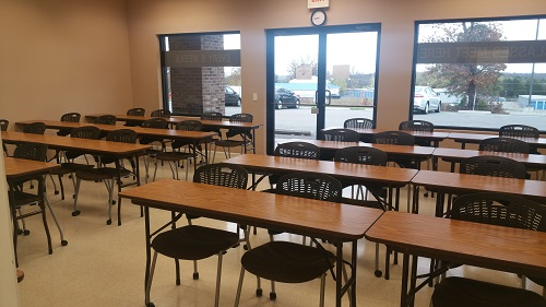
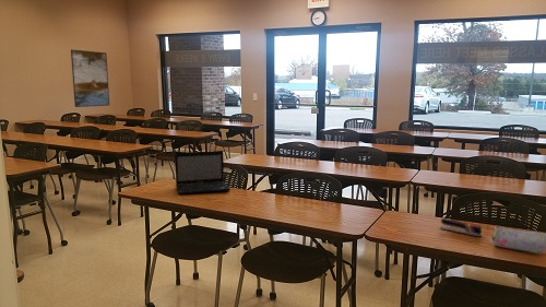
+ stapler [439,217,483,238]
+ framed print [70,48,110,108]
+ laptop [174,150,232,196]
+ pencil case [491,225,546,255]
